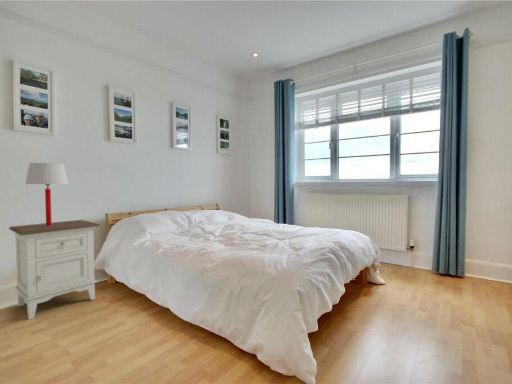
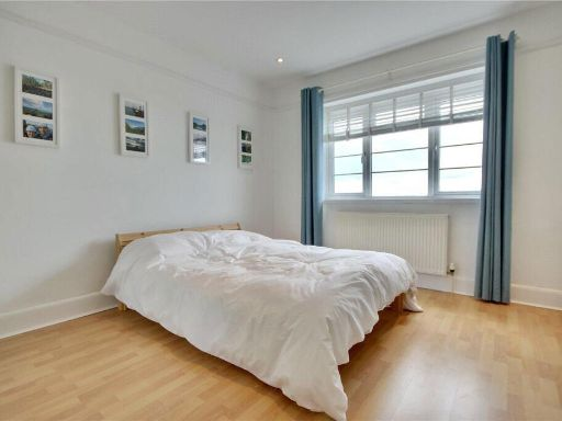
- table lamp [24,162,69,226]
- nightstand [8,219,101,320]
